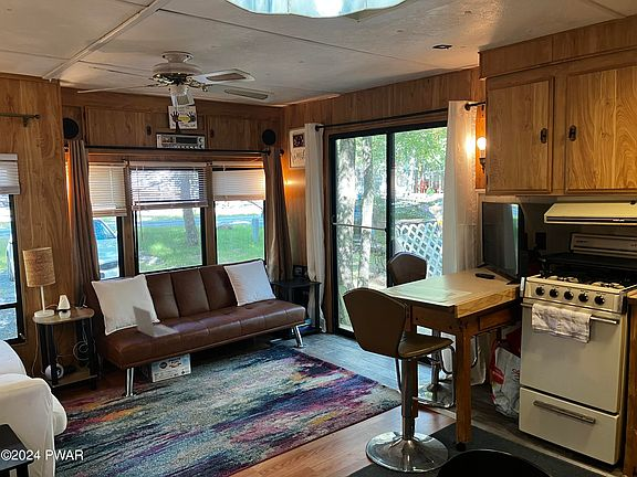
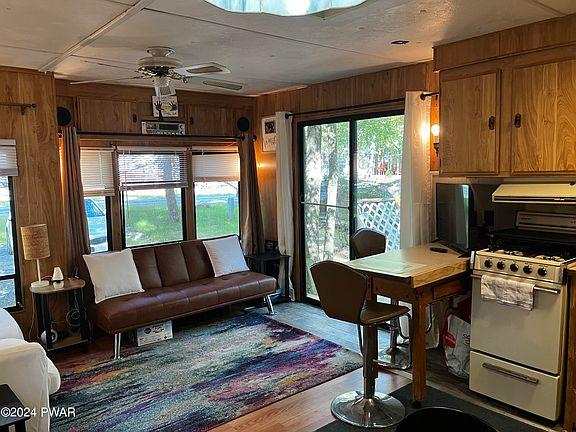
- laptop [132,305,180,339]
